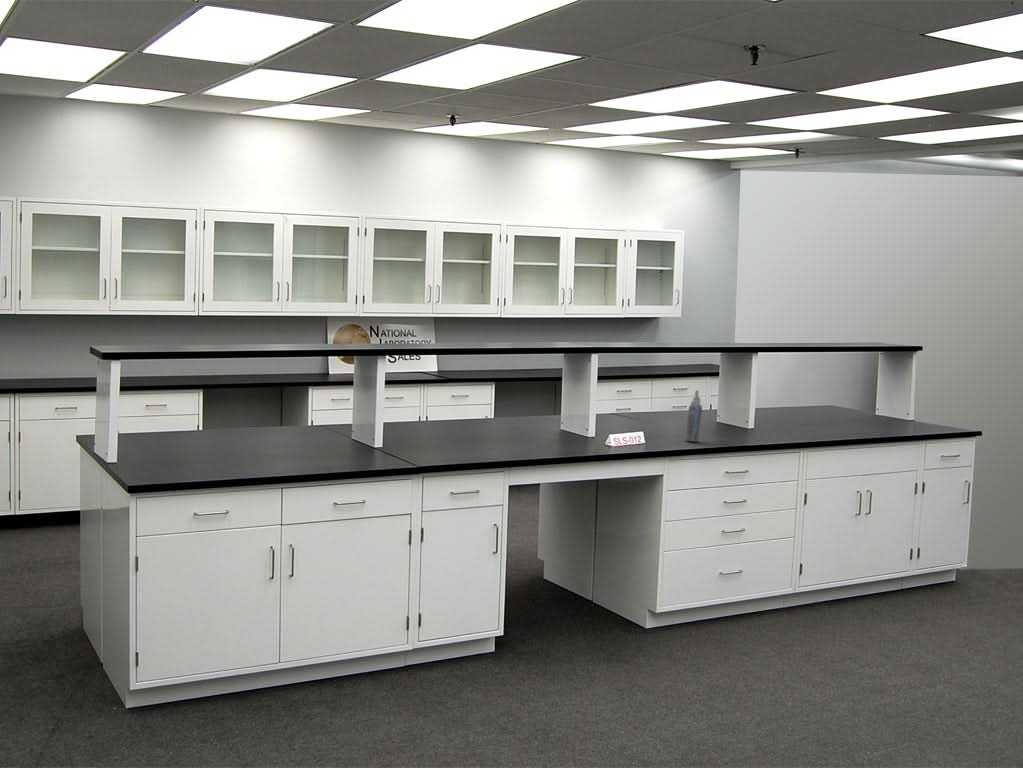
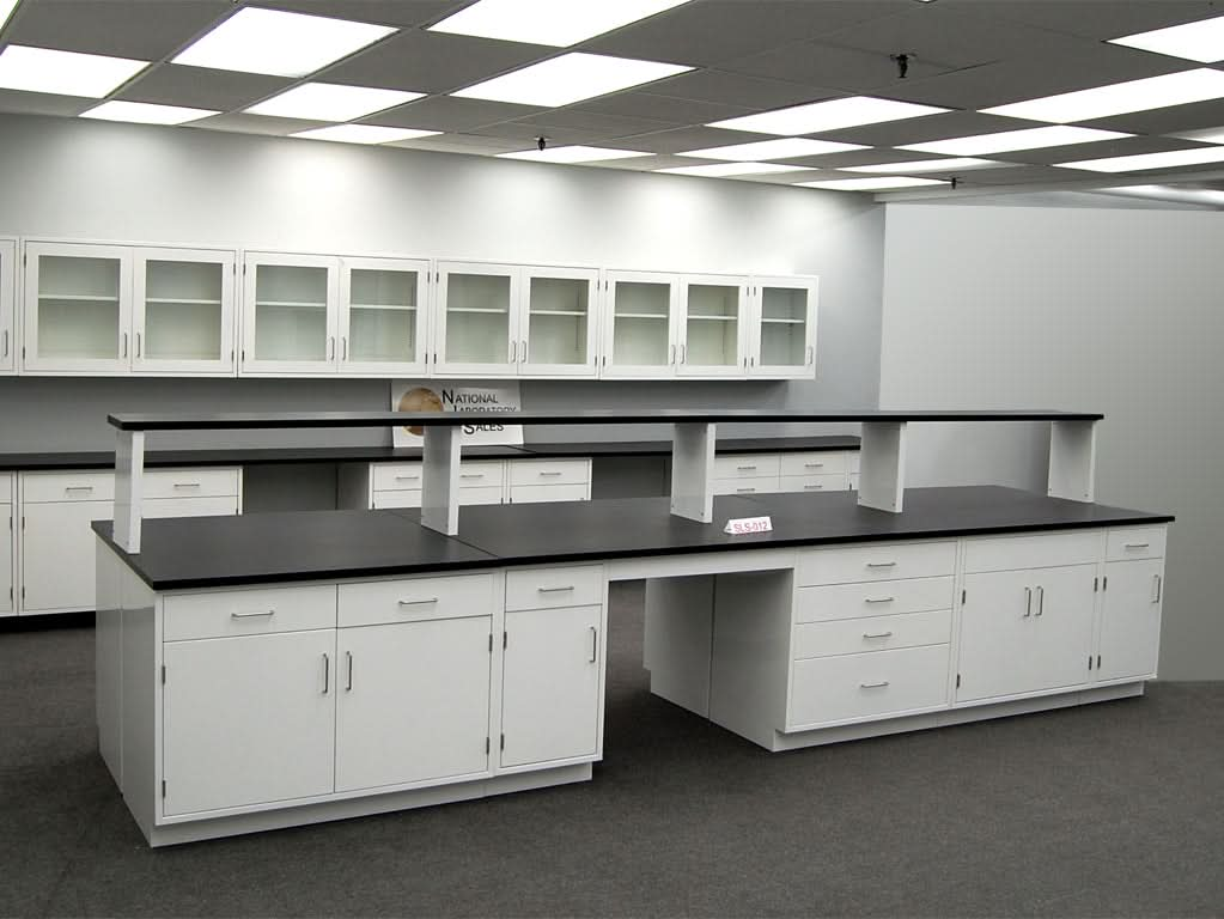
- aerosol can [684,389,703,443]
